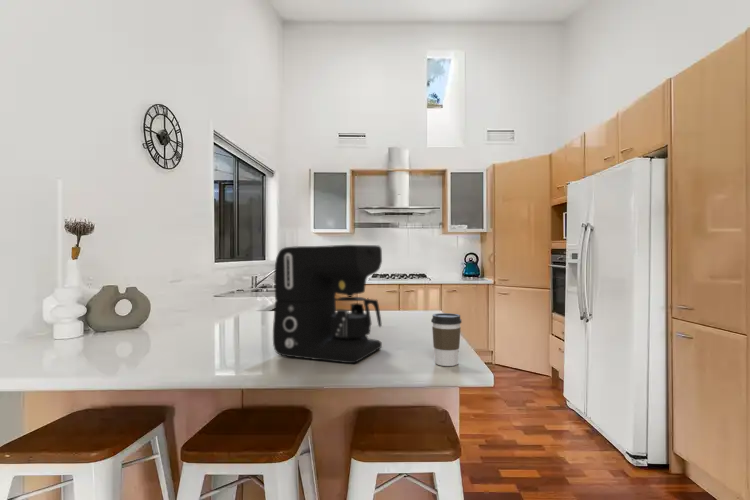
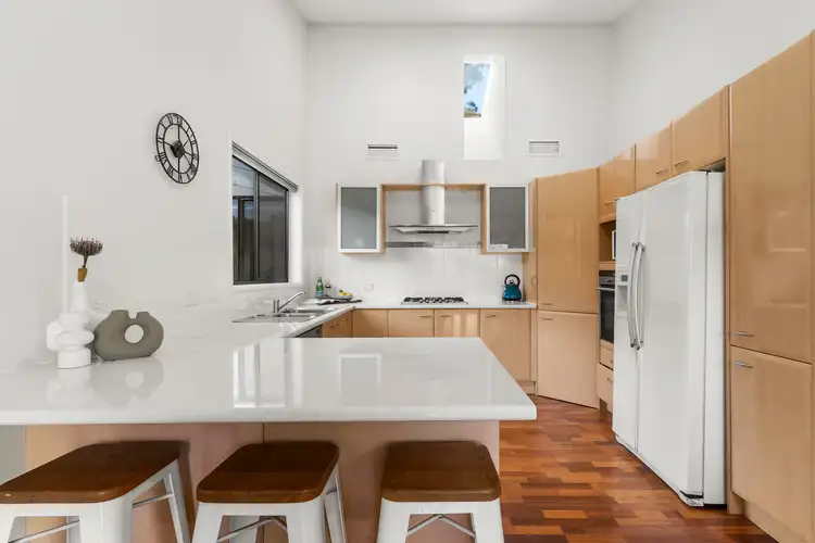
- coffee cup [430,312,463,367]
- coffee maker [272,244,383,364]
